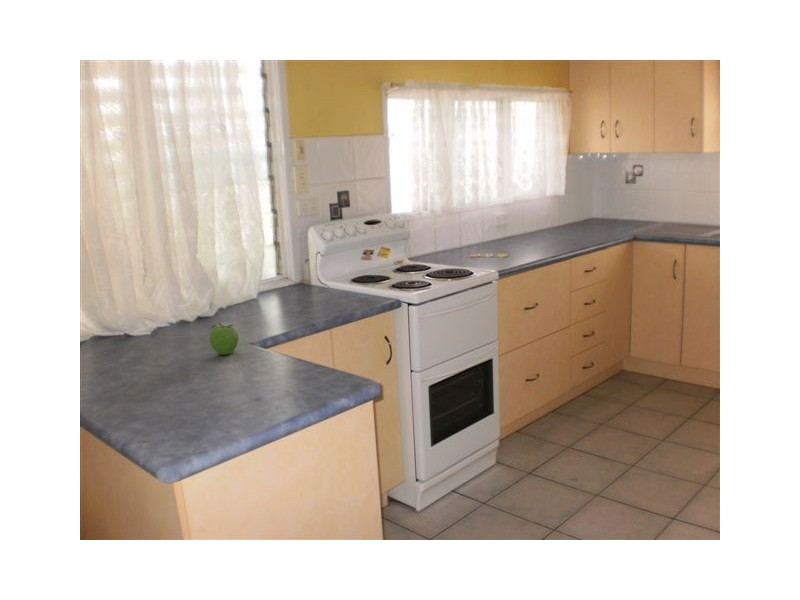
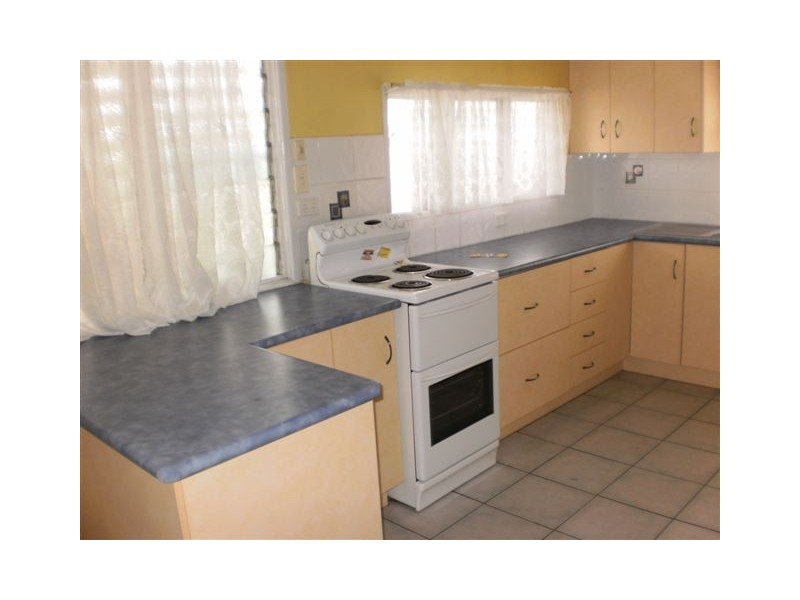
- fruit [209,322,240,356]
